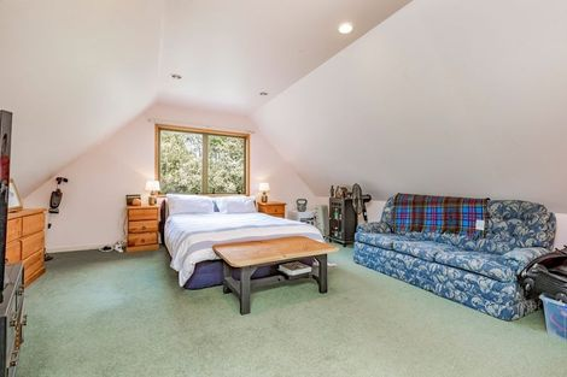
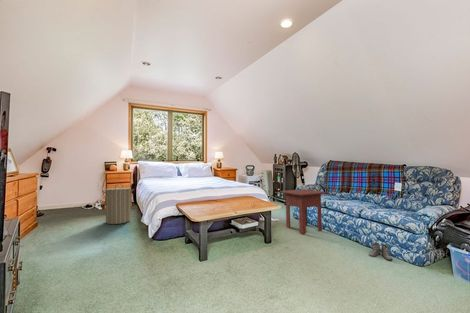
+ laundry hamper [102,182,135,225]
+ boots [368,242,393,261]
+ side table [279,188,328,235]
